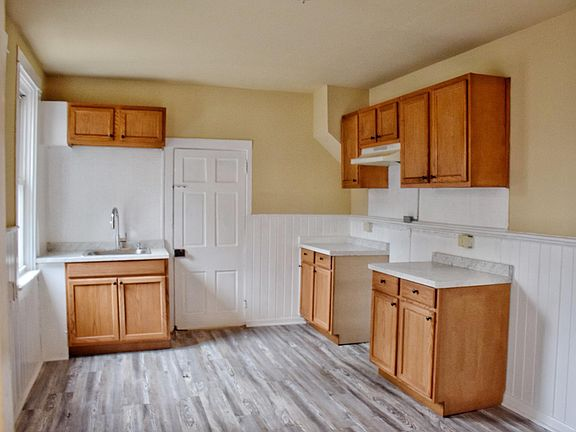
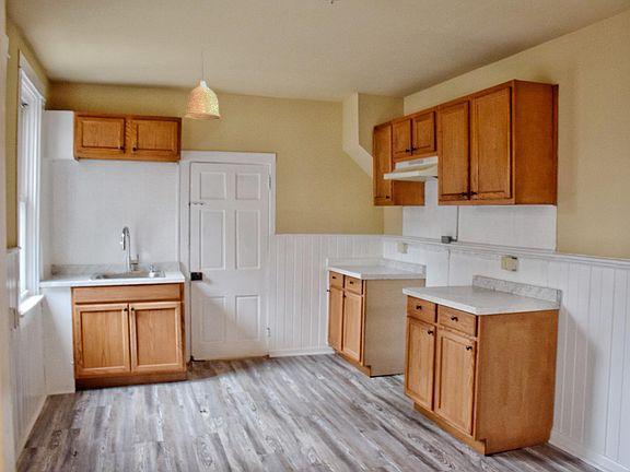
+ pendant lamp [183,49,221,121]
